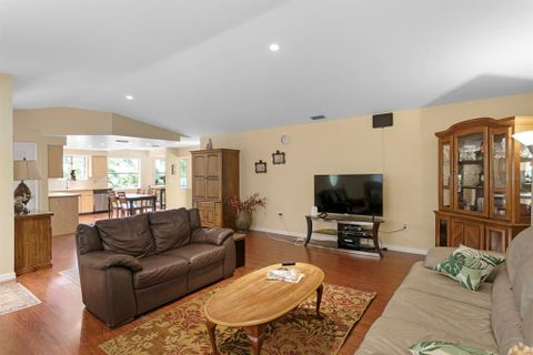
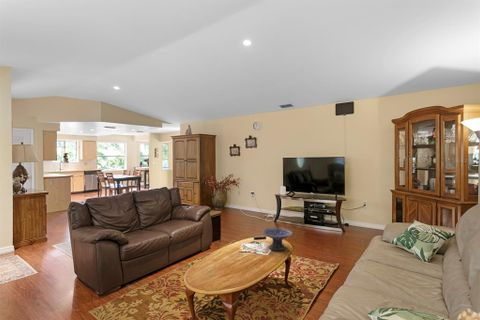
+ decorative bowl [262,227,293,252]
